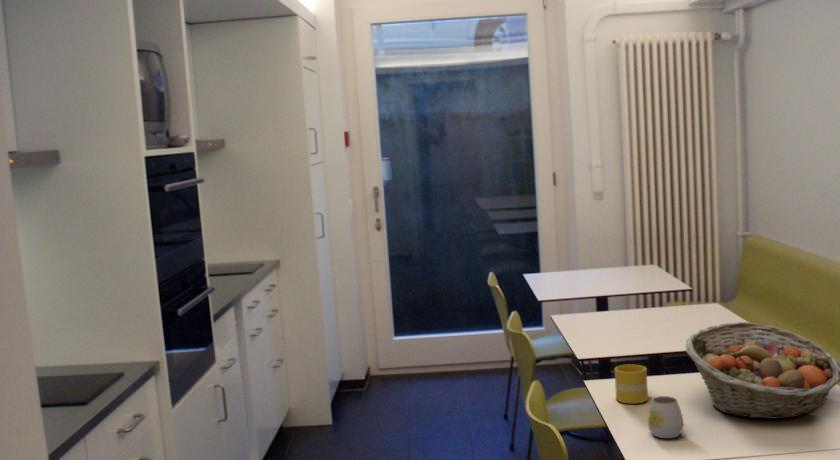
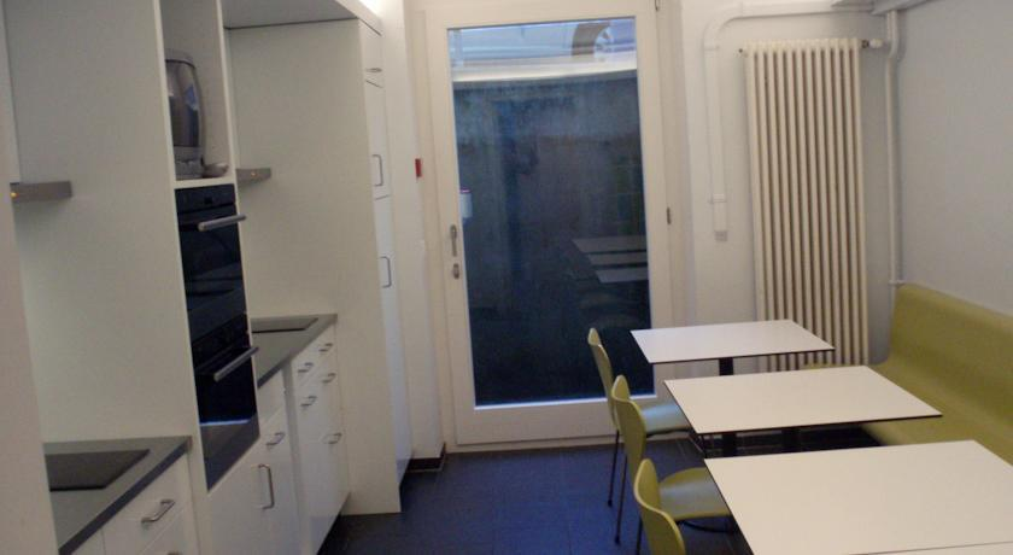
- mug [647,395,685,439]
- fruit basket [684,321,840,420]
- mug [614,363,649,405]
